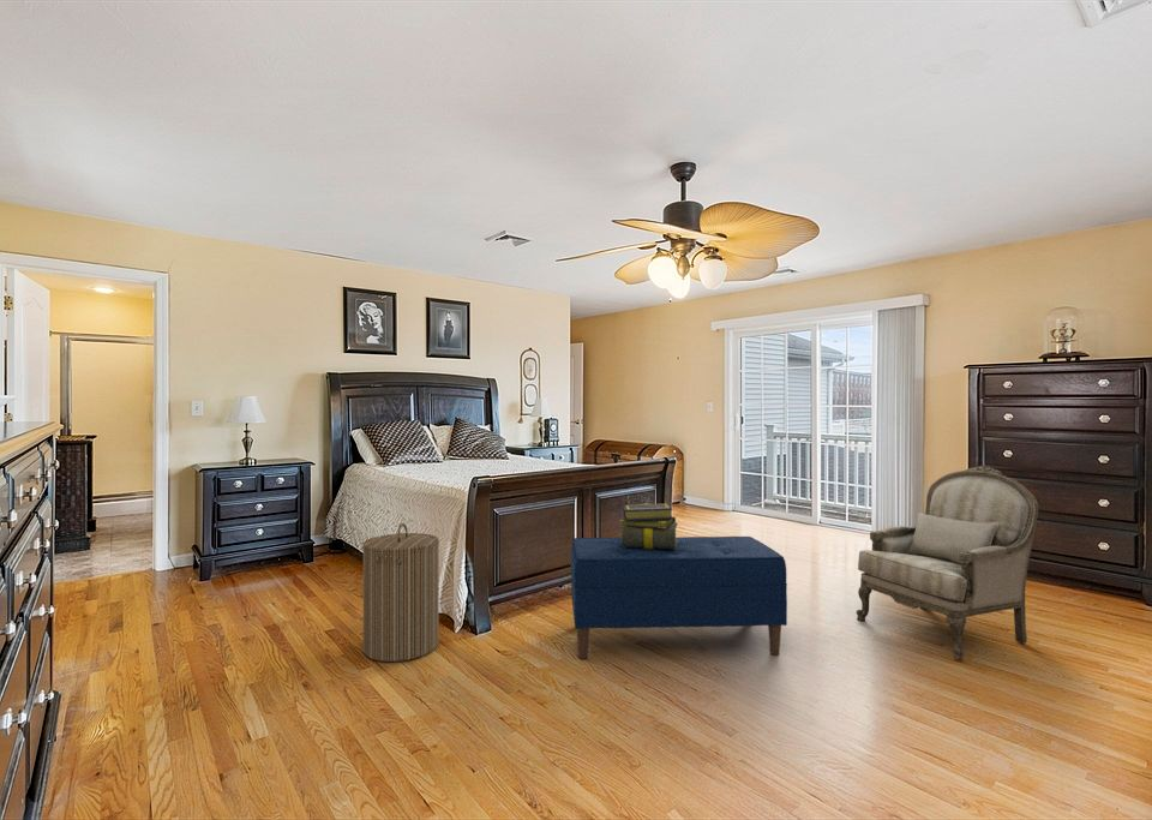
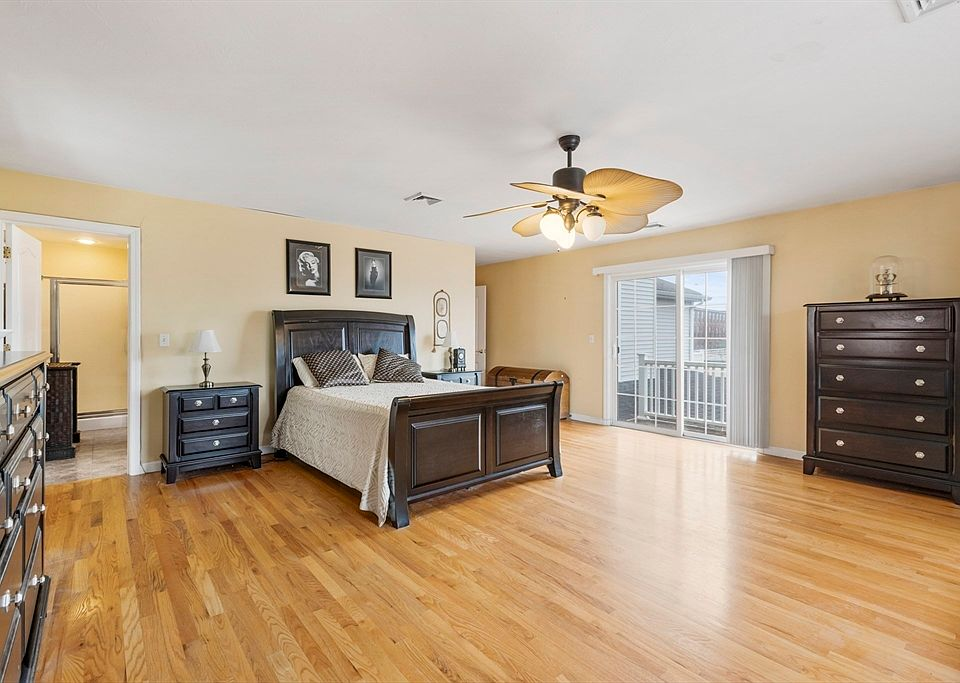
- stack of books [619,503,679,550]
- laundry hamper [361,522,440,663]
- bench [569,535,788,660]
- armchair [856,465,1039,660]
